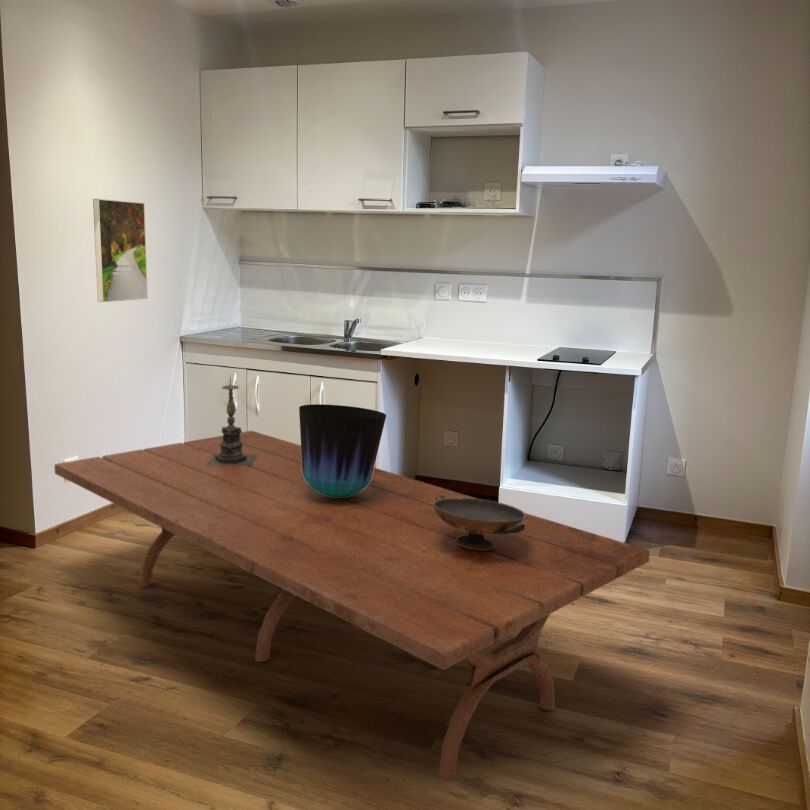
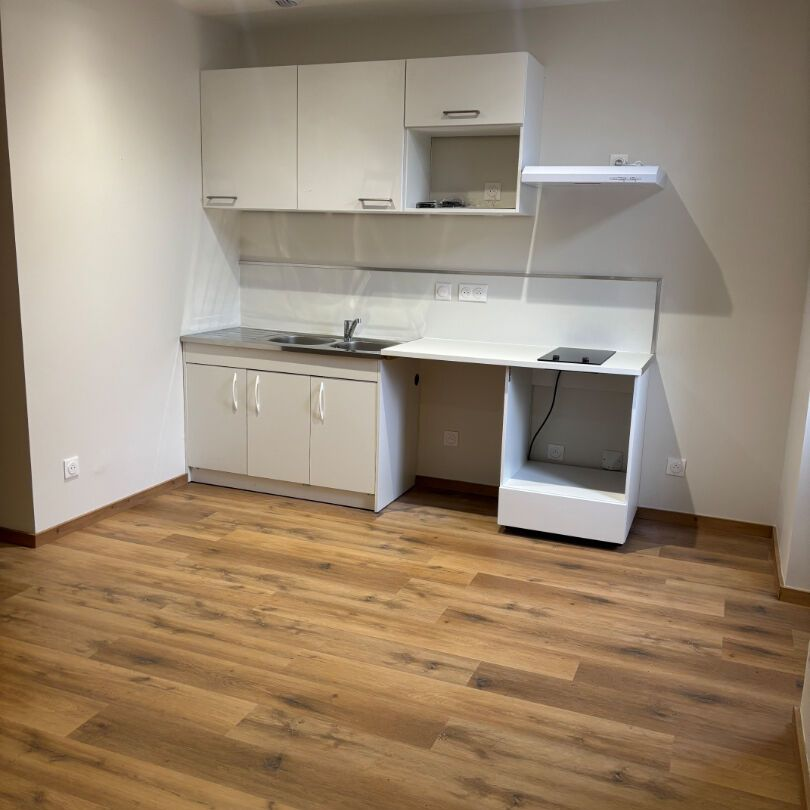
- decorative bowl [433,495,526,550]
- dining table [53,430,651,780]
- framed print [92,198,149,303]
- vase [298,403,387,497]
- candle holder [206,373,257,466]
